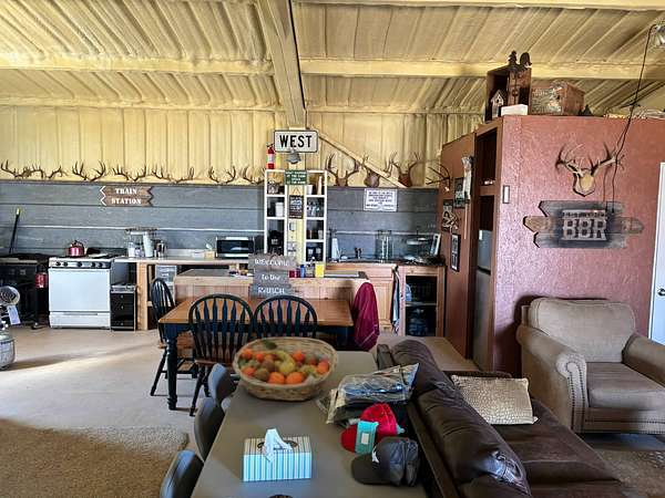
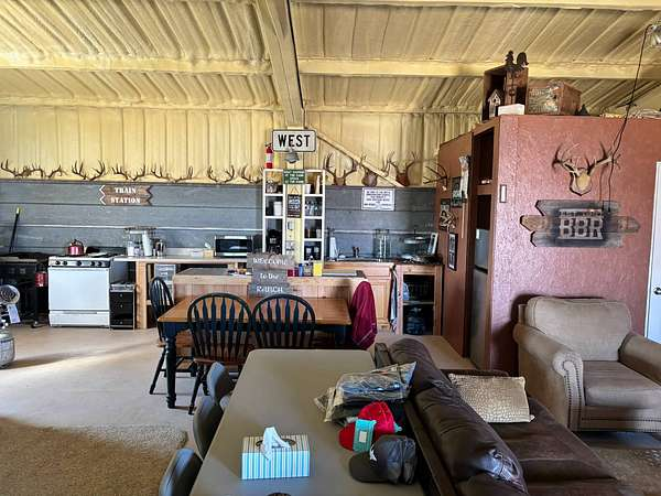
- fruit basket [232,336,339,402]
